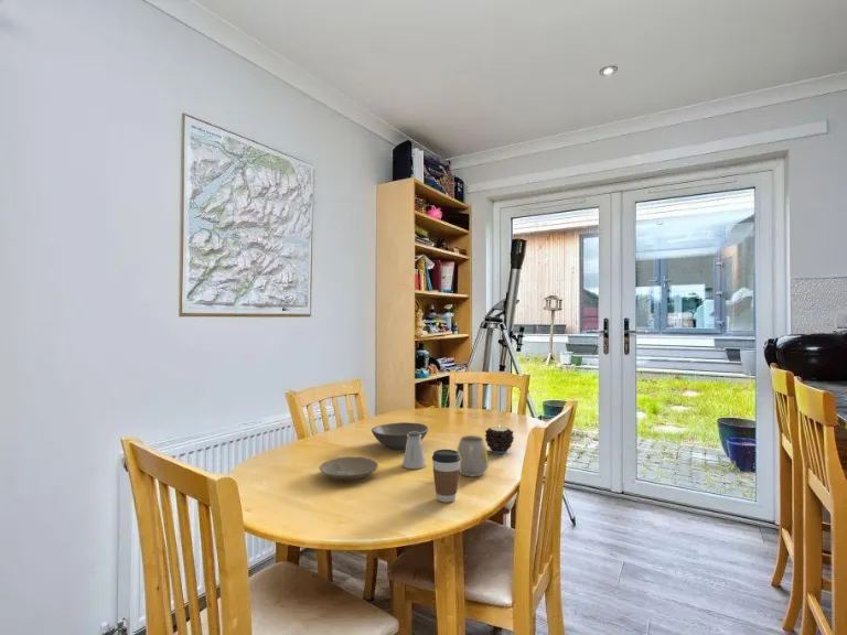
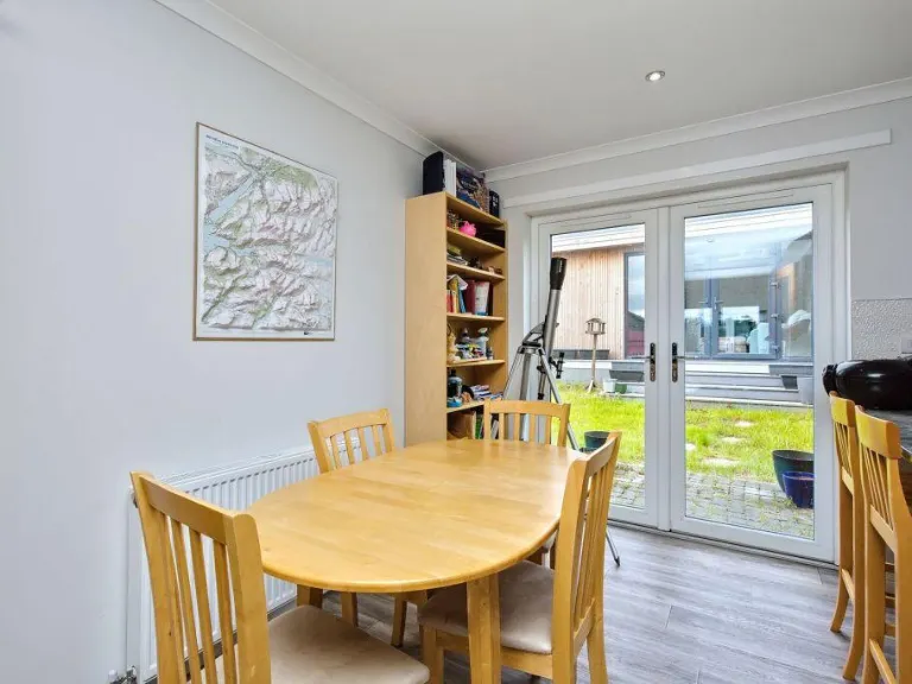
- soup bowl [371,421,429,450]
- coffee cup [431,449,461,503]
- candle [484,426,515,454]
- plate [319,456,379,481]
- mug [455,434,490,477]
- saltshaker [401,431,427,470]
